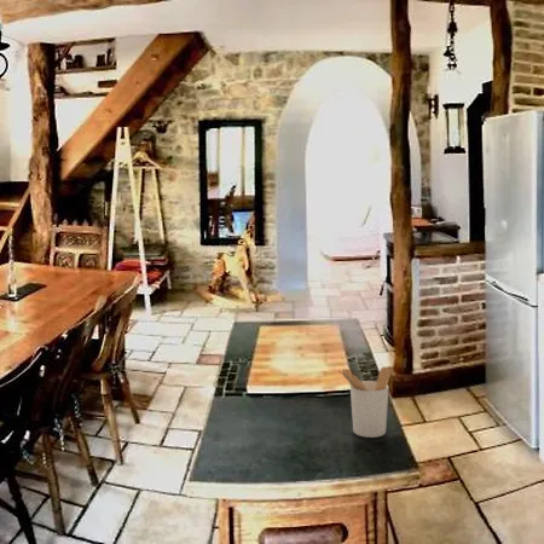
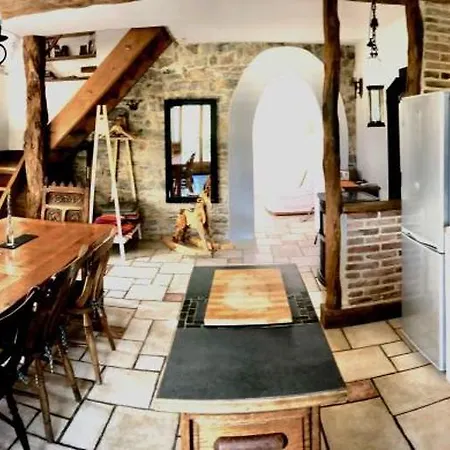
- utensil holder [337,365,393,439]
